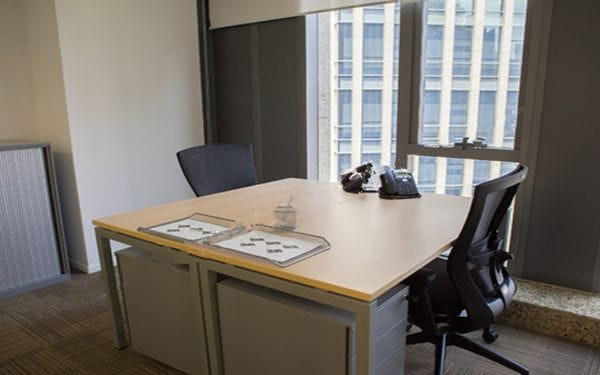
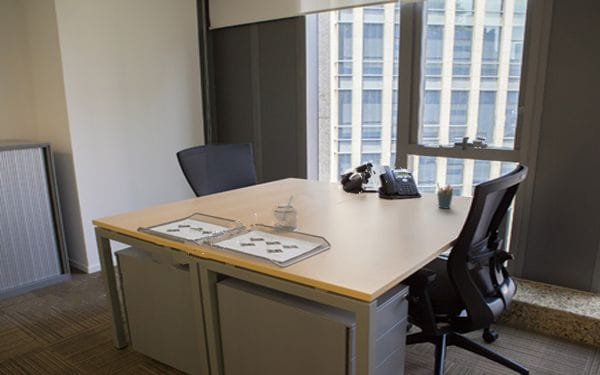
+ pen holder [436,182,454,210]
